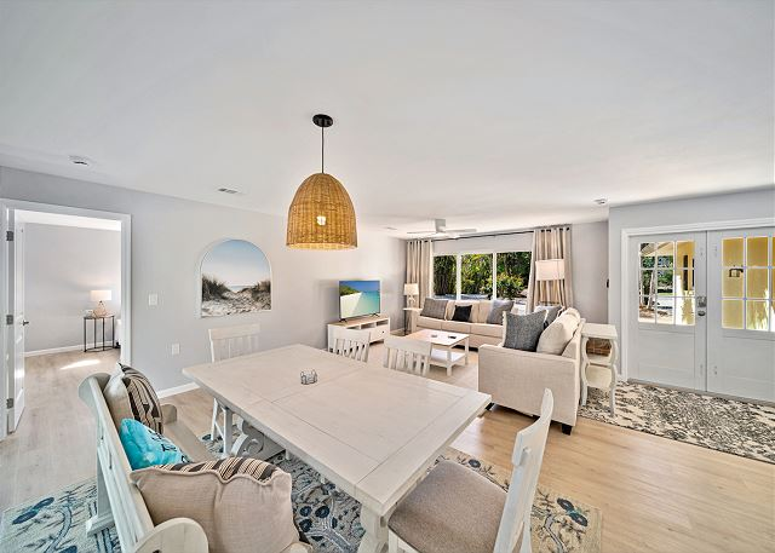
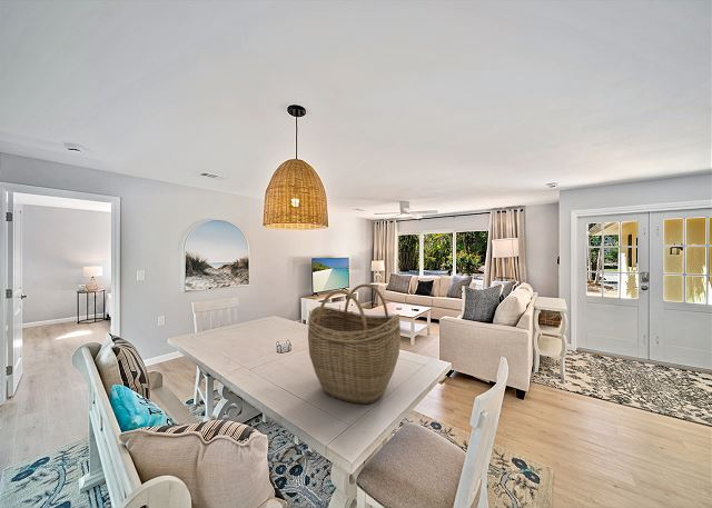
+ woven basket [307,283,402,405]
